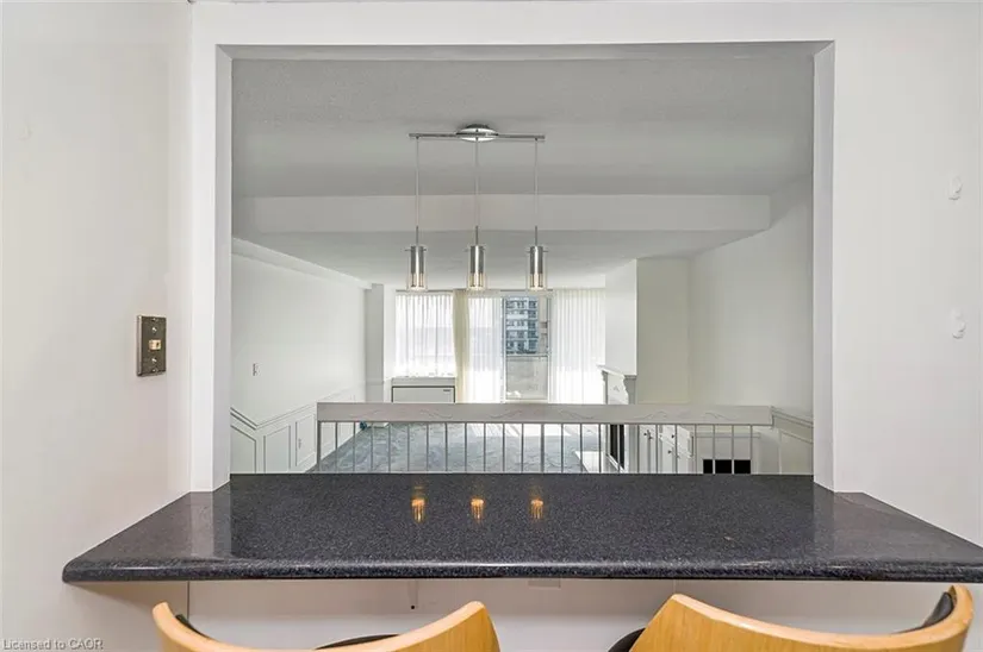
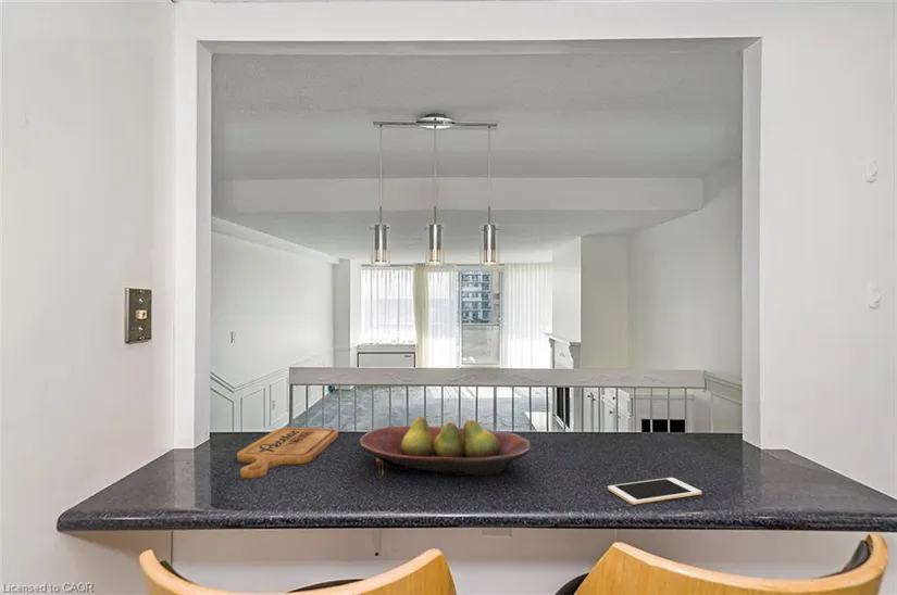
+ fruit bowl [358,416,532,478]
+ cell phone [607,477,702,506]
+ cutting board [236,427,339,479]
